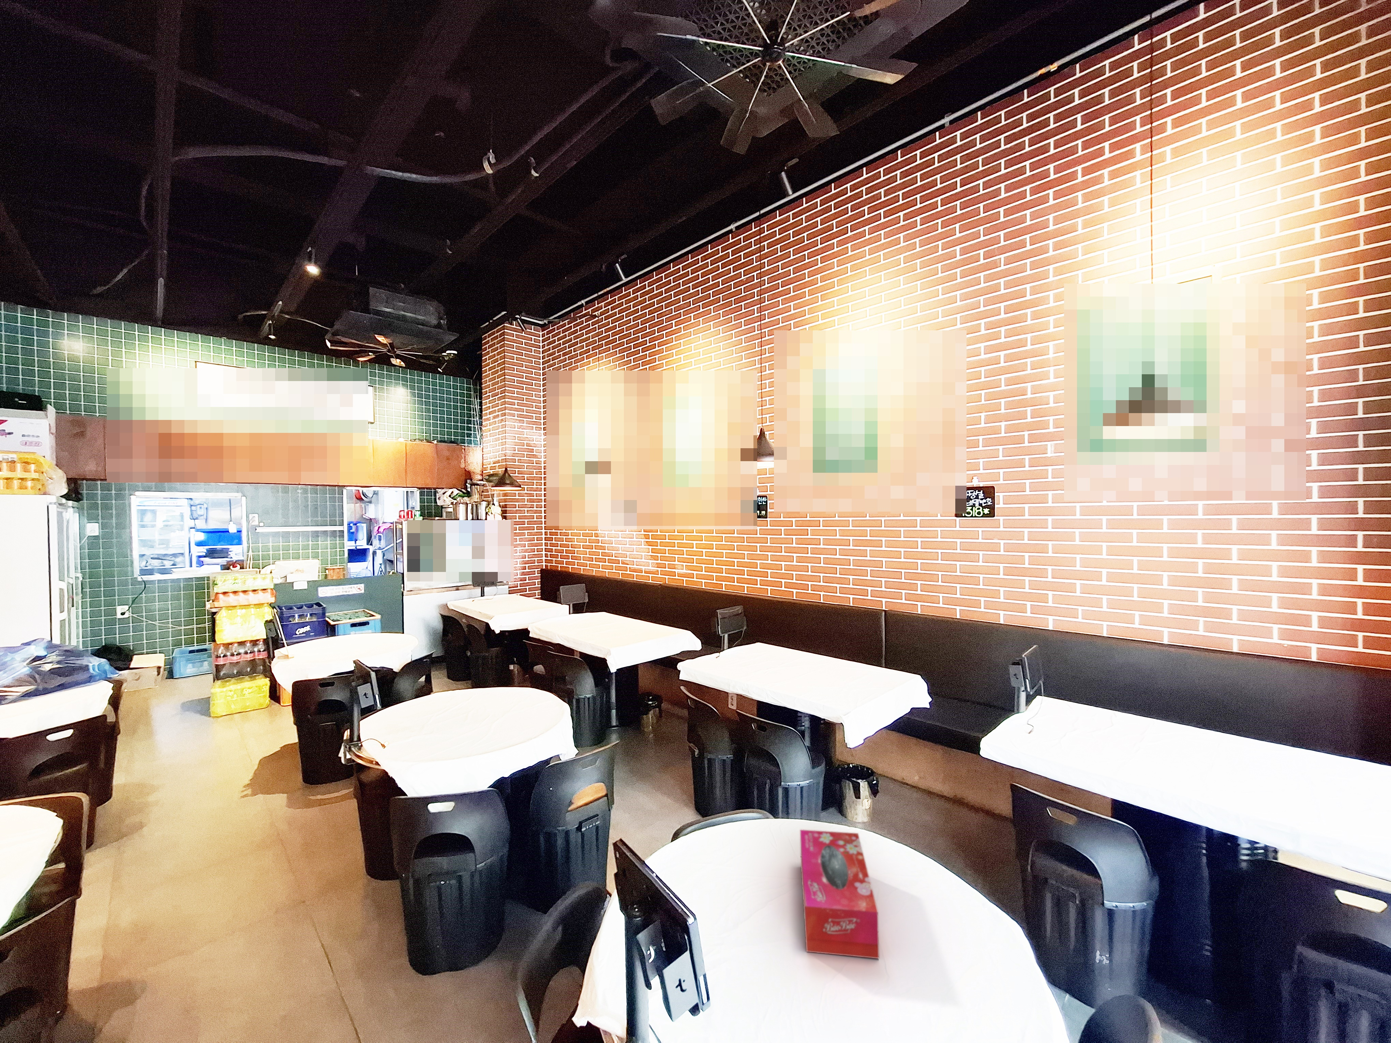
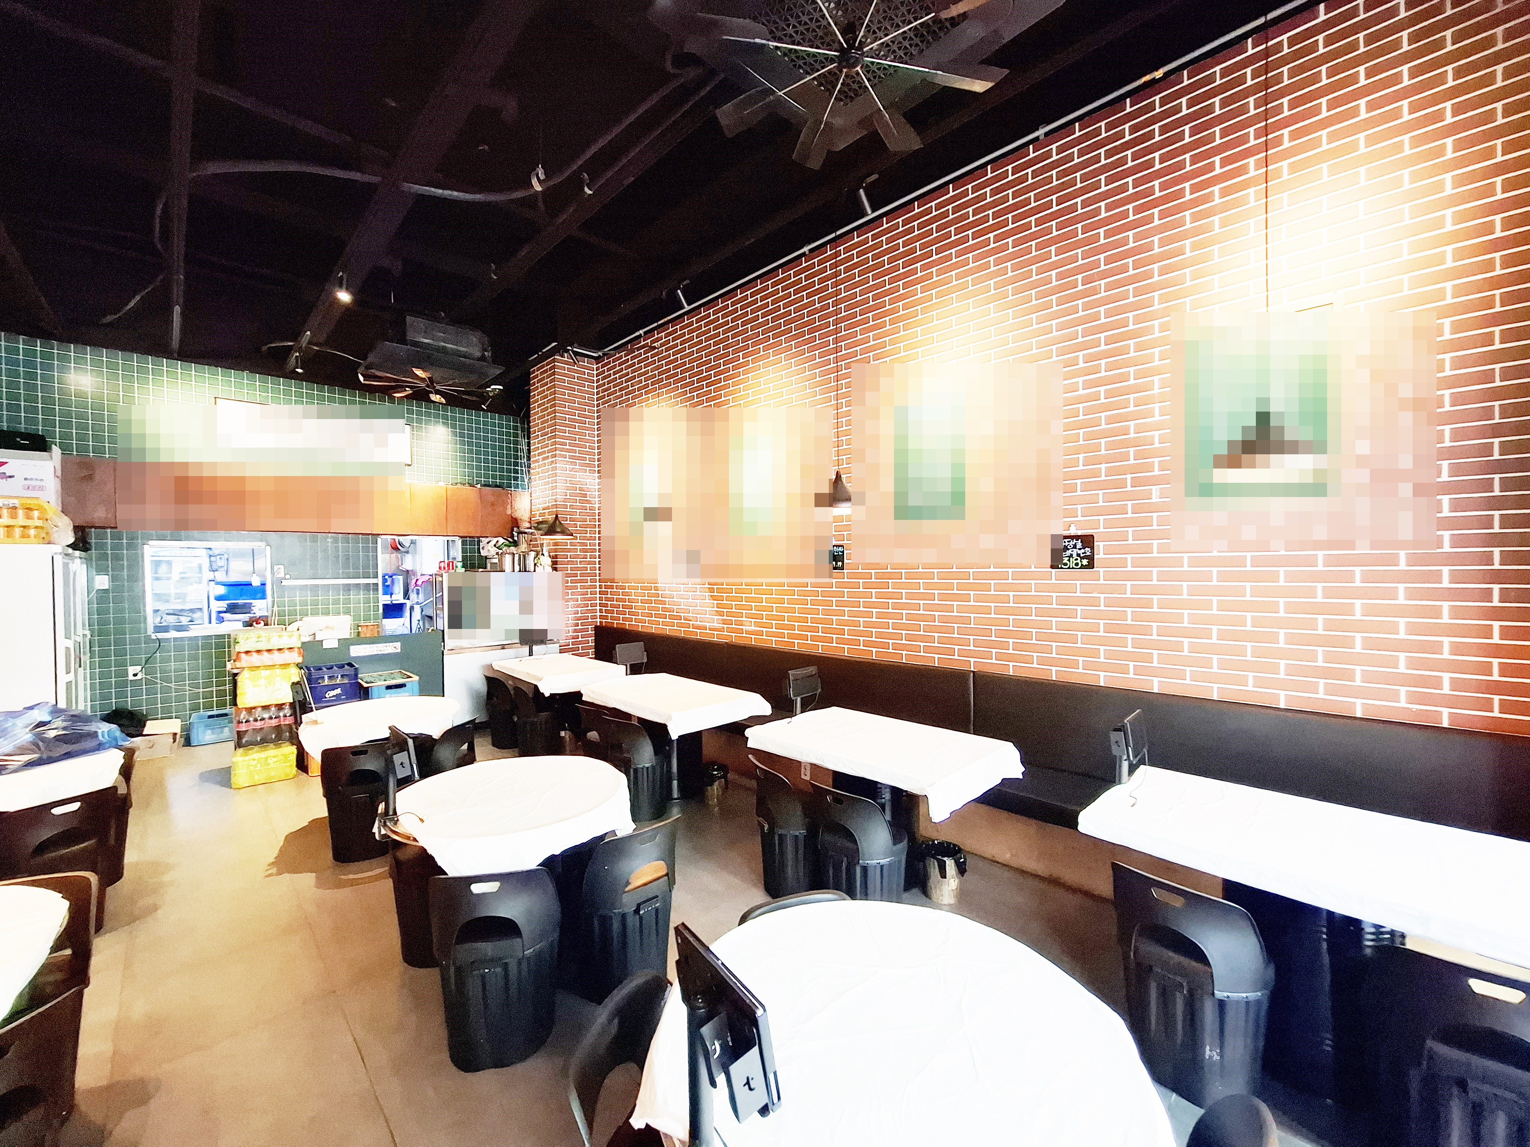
- tissue box [800,829,880,959]
